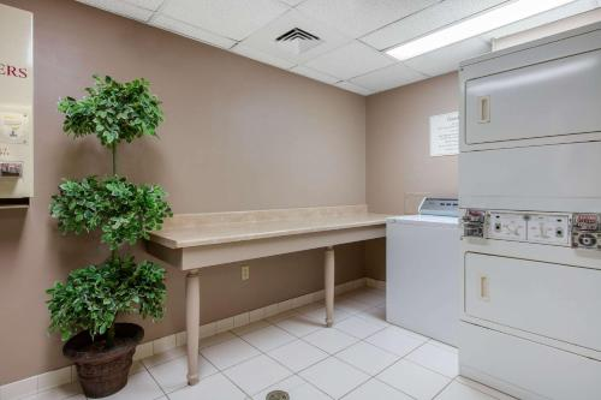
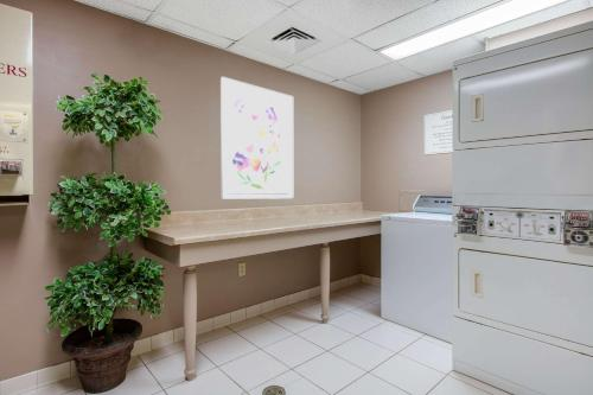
+ wall art [219,76,294,200]
